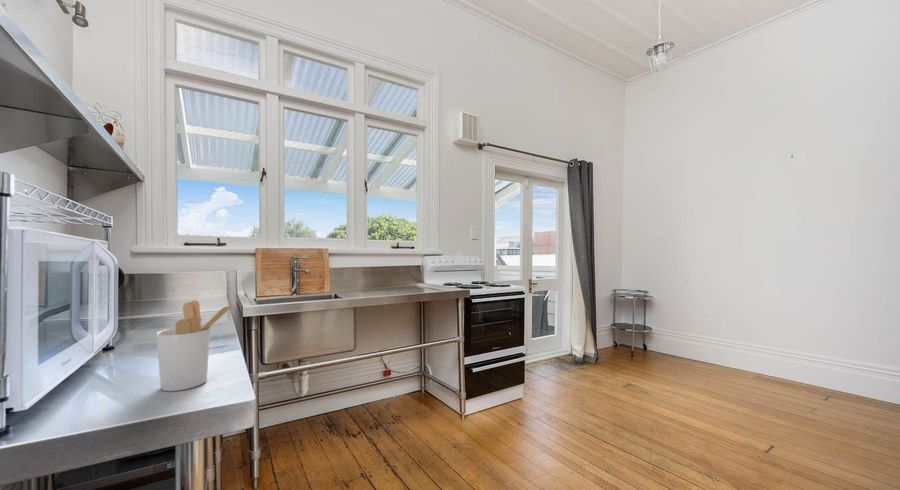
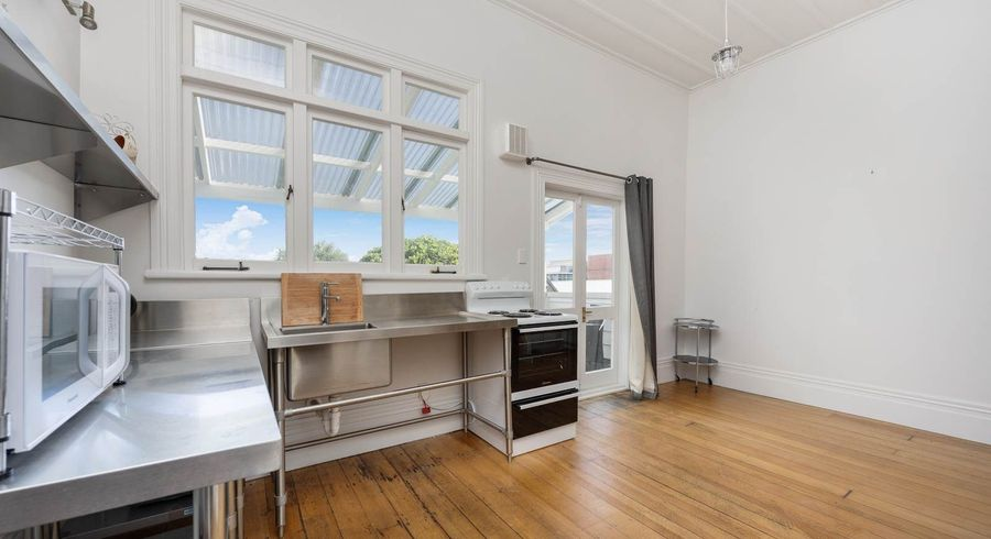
- utensil holder [155,299,237,392]
